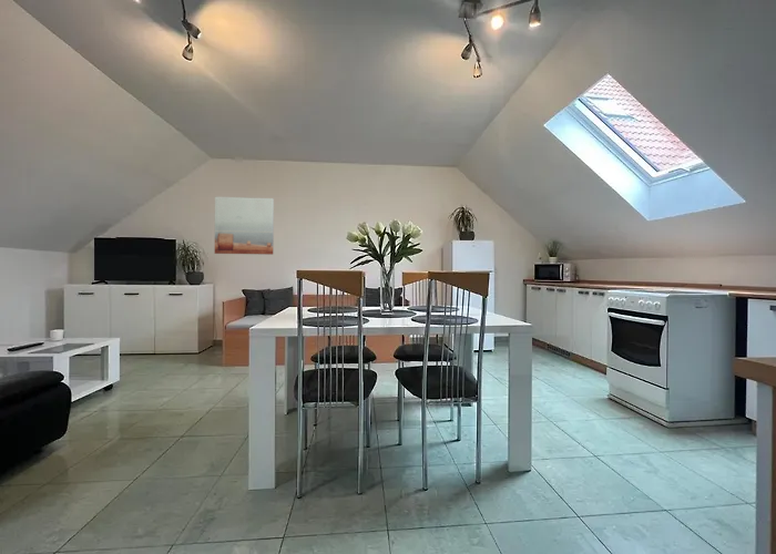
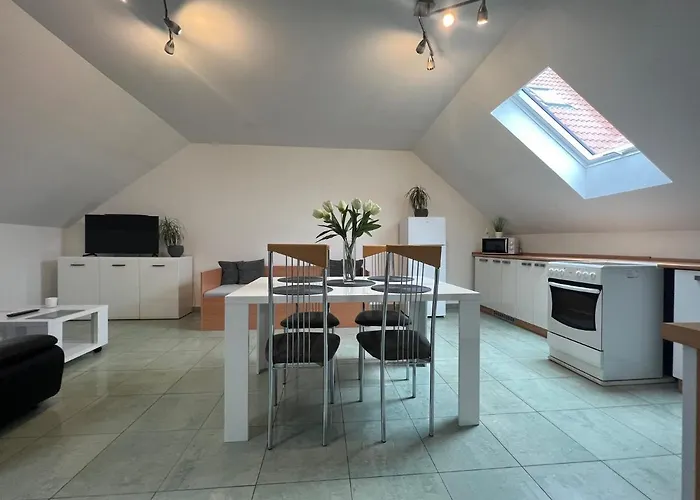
- wall art [214,196,275,256]
